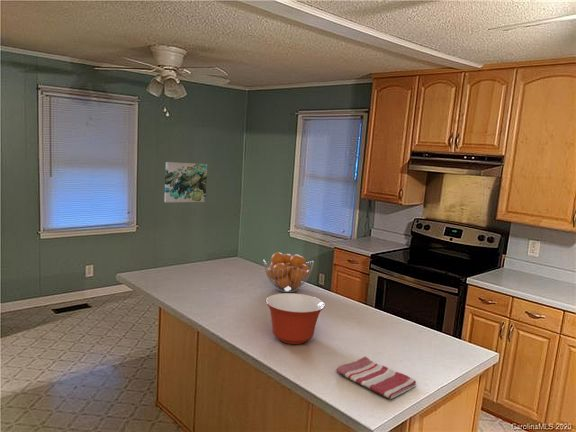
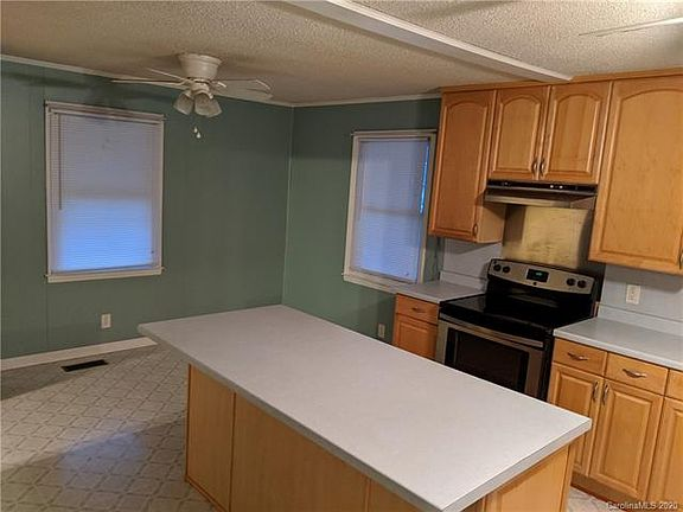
- wall art [163,161,208,203]
- fruit basket [262,252,315,293]
- mixing bowl [265,292,326,345]
- dish towel [335,356,417,400]
